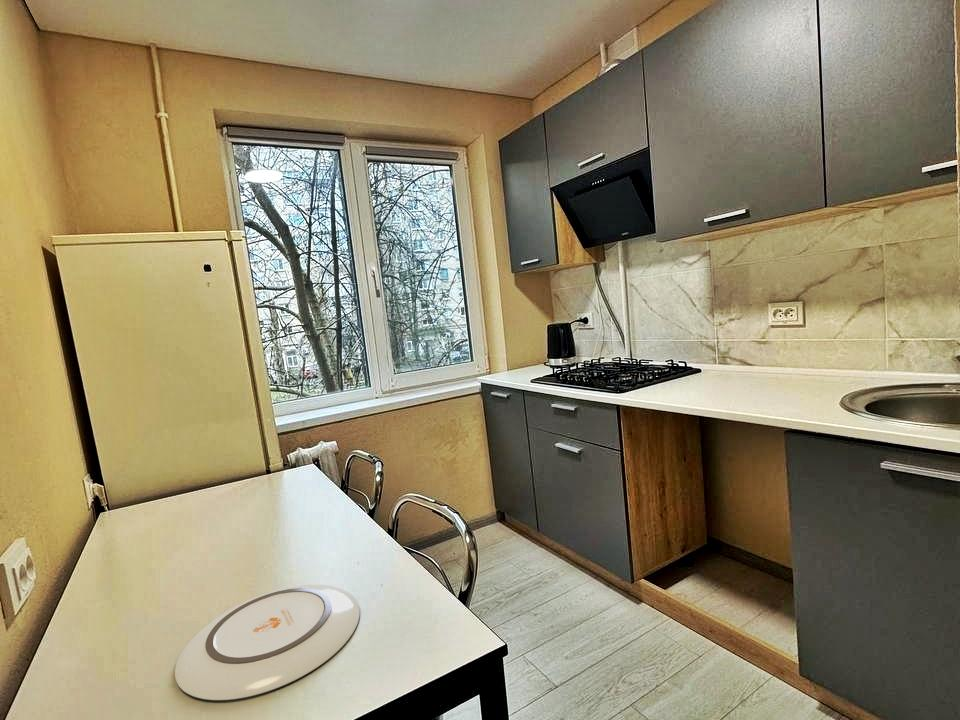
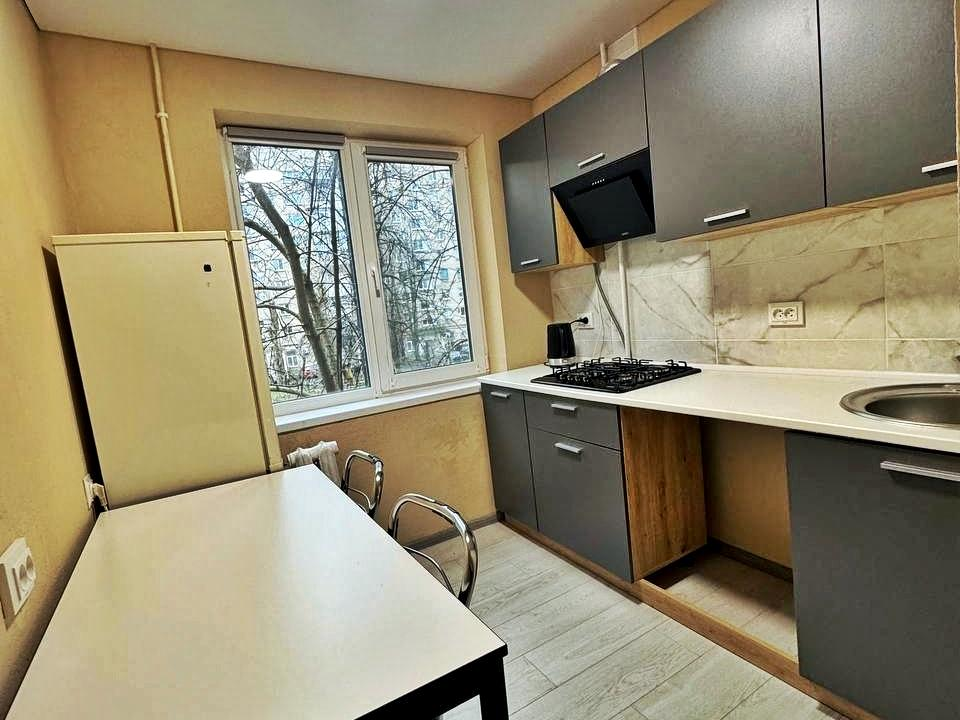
- plate [174,584,361,701]
